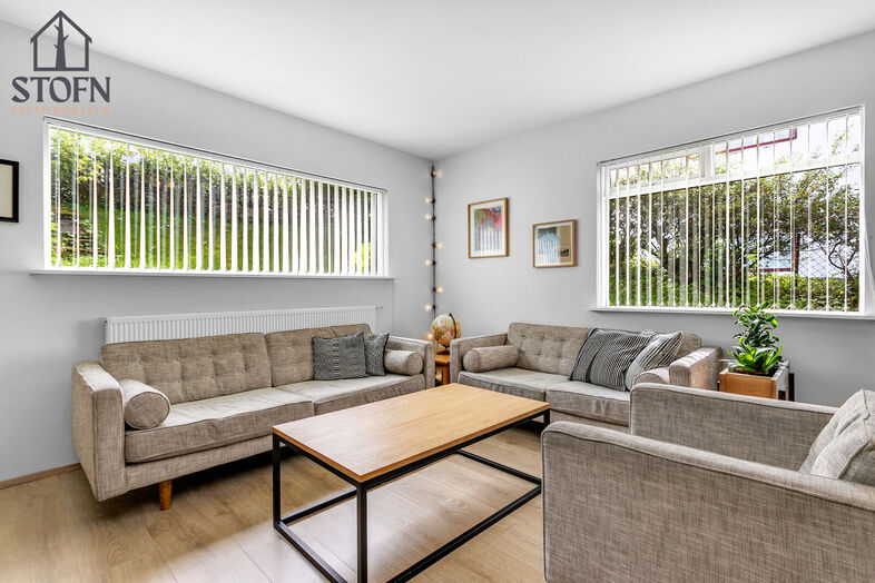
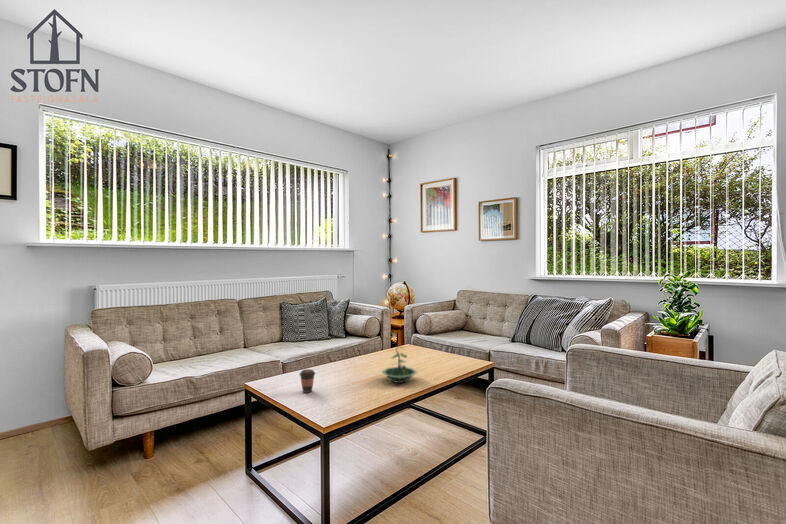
+ terrarium [380,345,418,384]
+ coffee cup [298,368,316,394]
